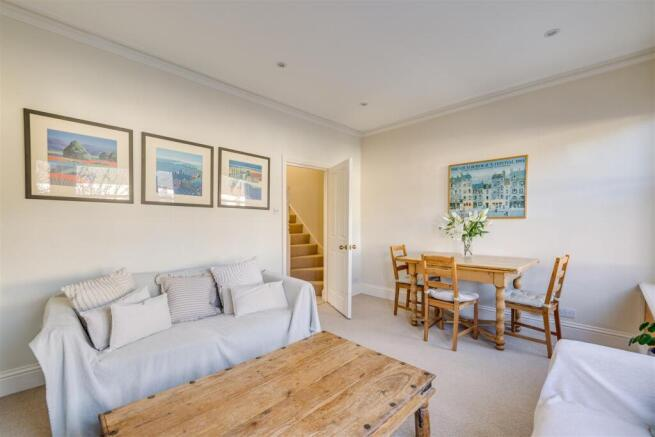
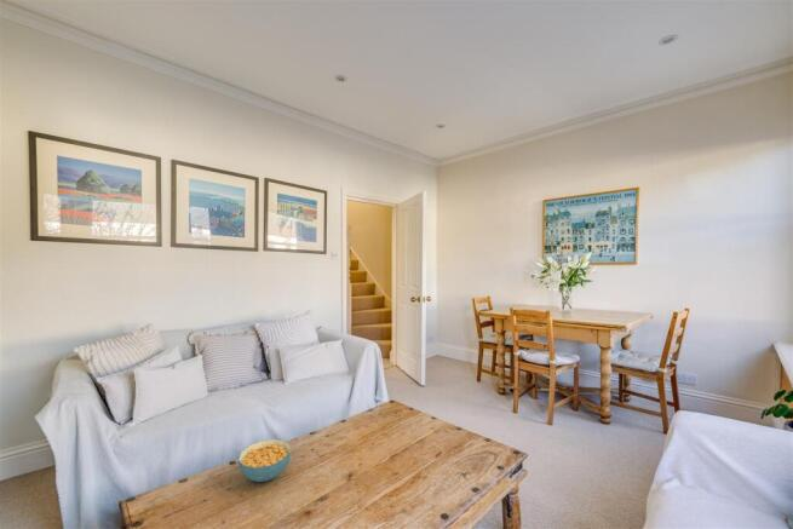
+ cereal bowl [237,438,292,483]
